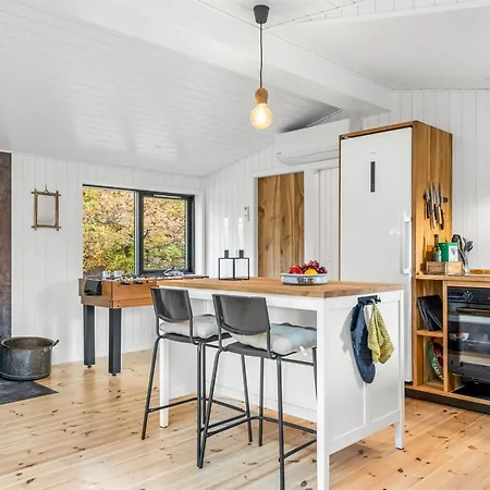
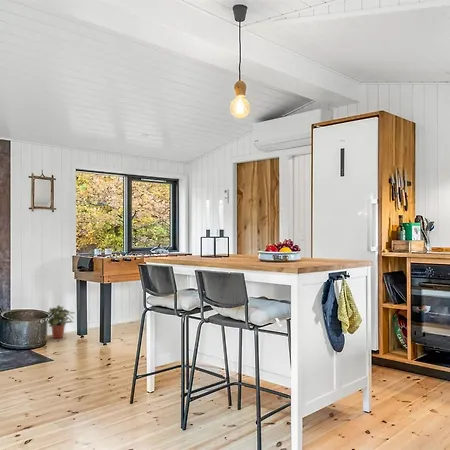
+ potted plant [47,304,76,339]
